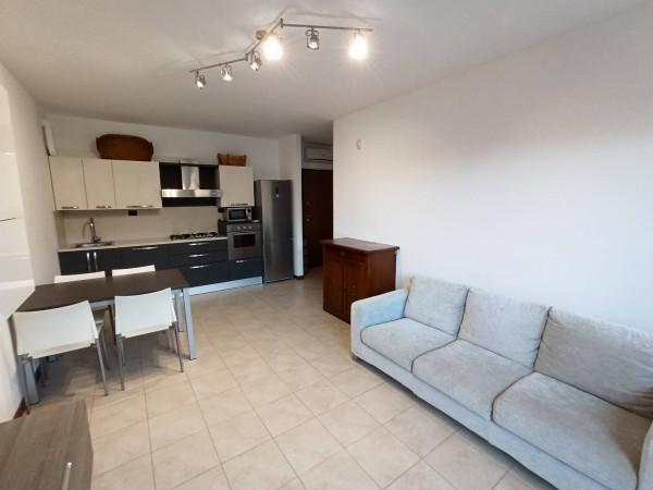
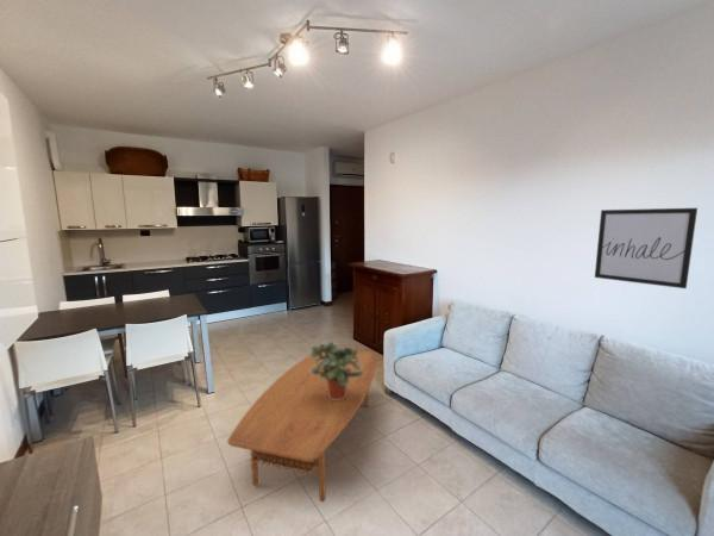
+ wall art [594,207,699,289]
+ potted plant [309,341,364,400]
+ coffee table [226,349,377,503]
